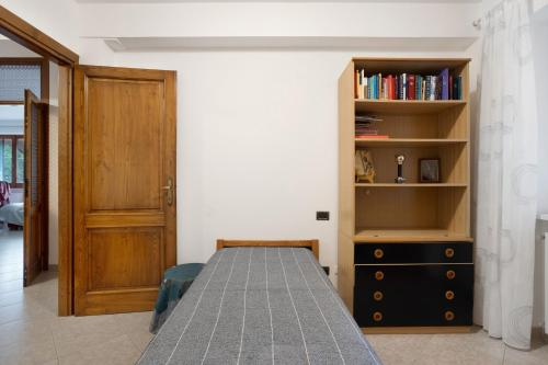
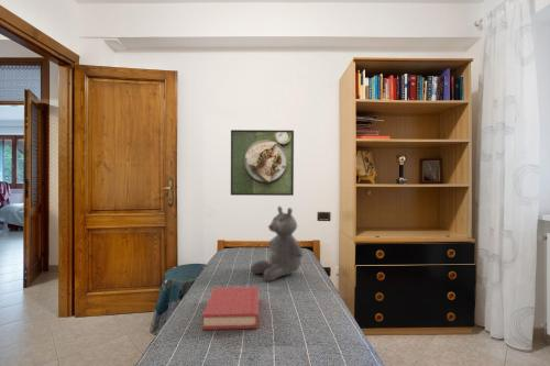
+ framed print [230,129,295,197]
+ teddy bear [250,206,305,282]
+ hardback book [201,286,260,331]
